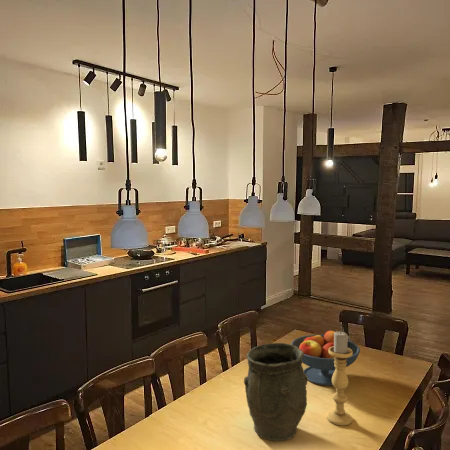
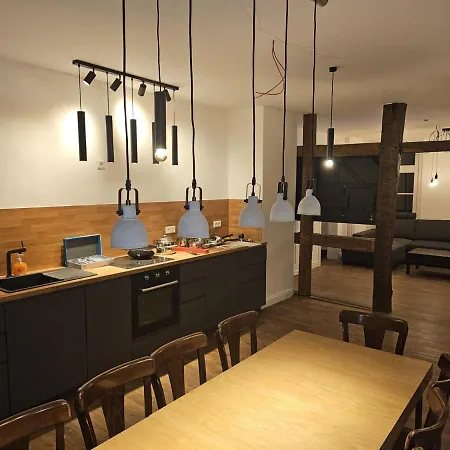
- vase [243,342,309,442]
- fruit bowl [290,330,361,386]
- candle holder [326,331,353,427]
